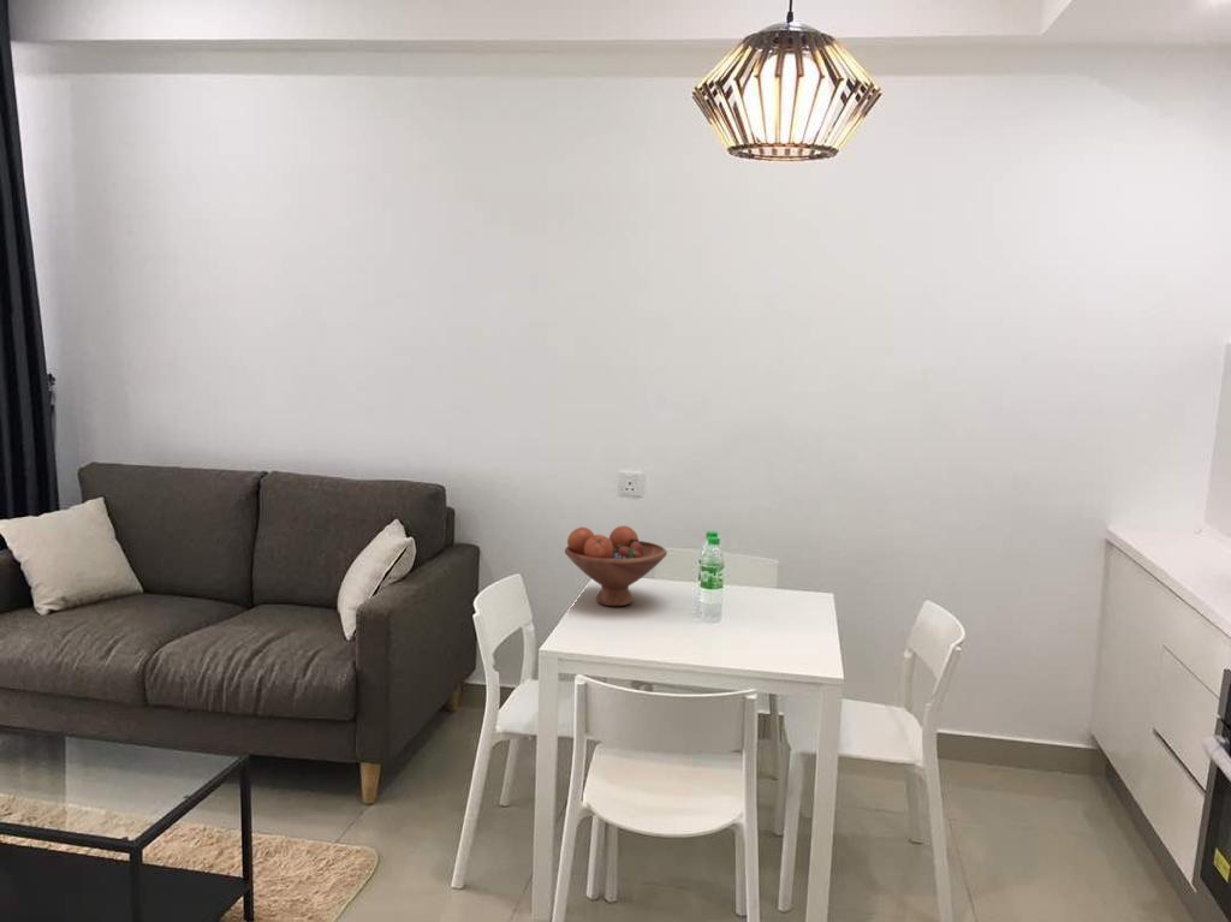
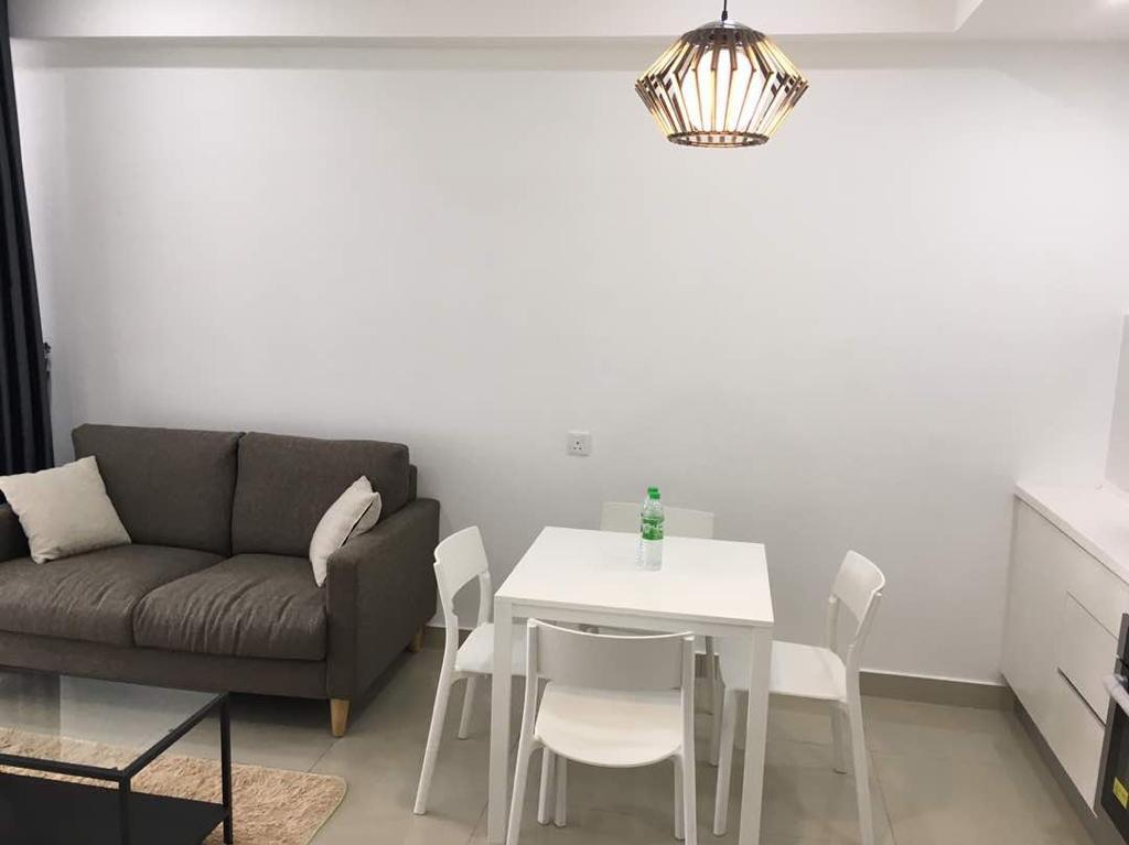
- fruit bowl [564,524,668,607]
